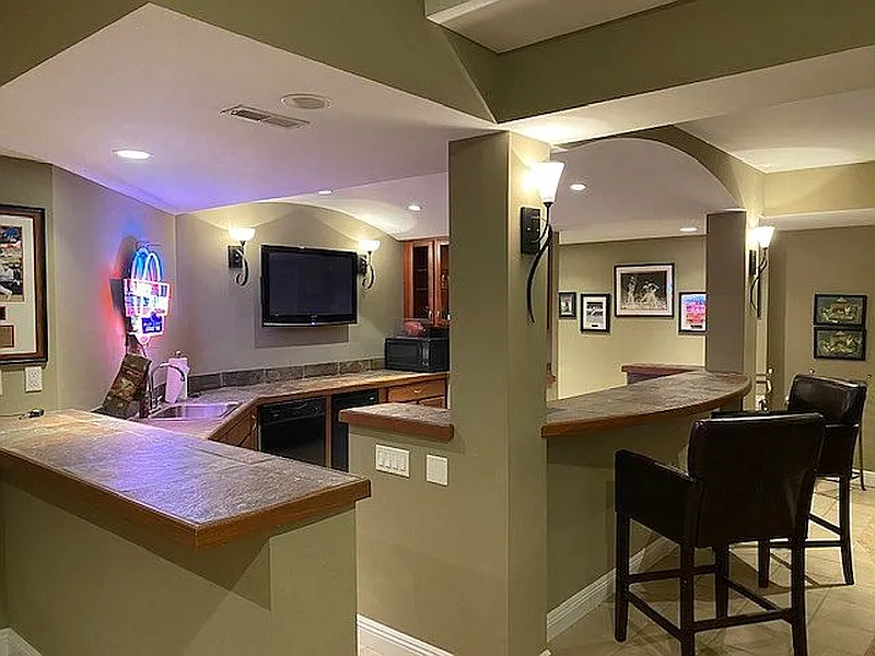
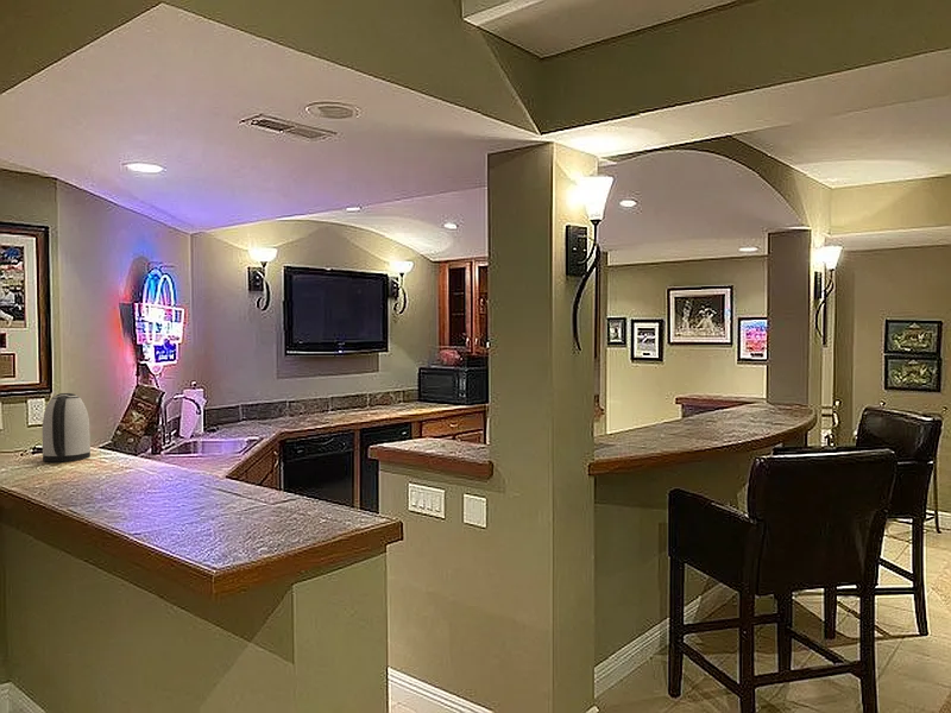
+ kettle [42,392,92,463]
